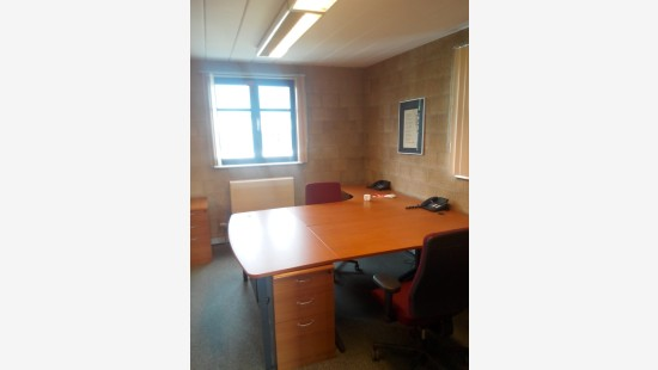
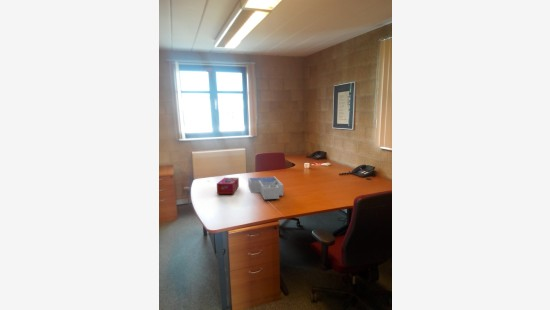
+ desk organizer [247,176,284,200]
+ tissue box [216,177,240,195]
